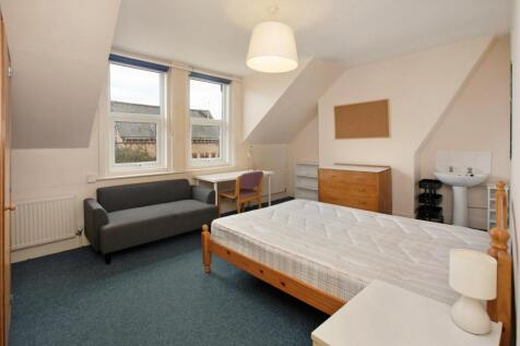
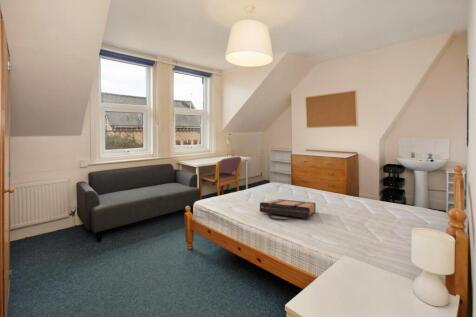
+ shopping bag [259,198,317,222]
